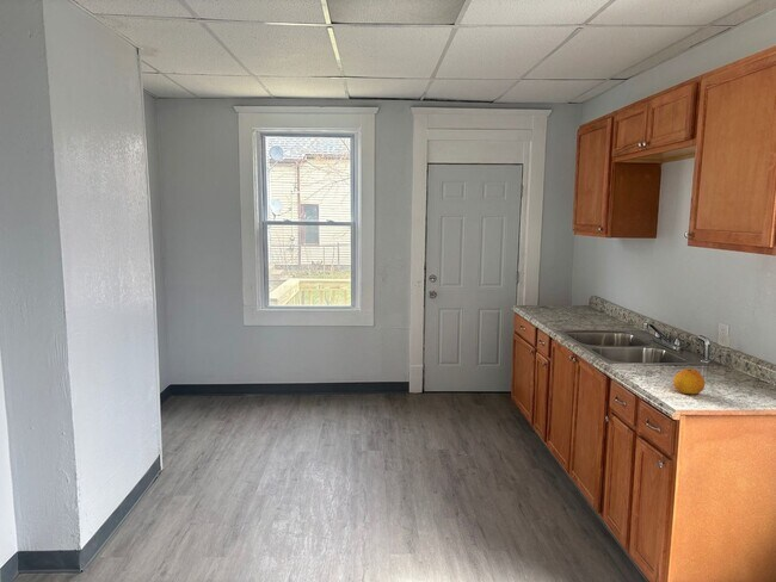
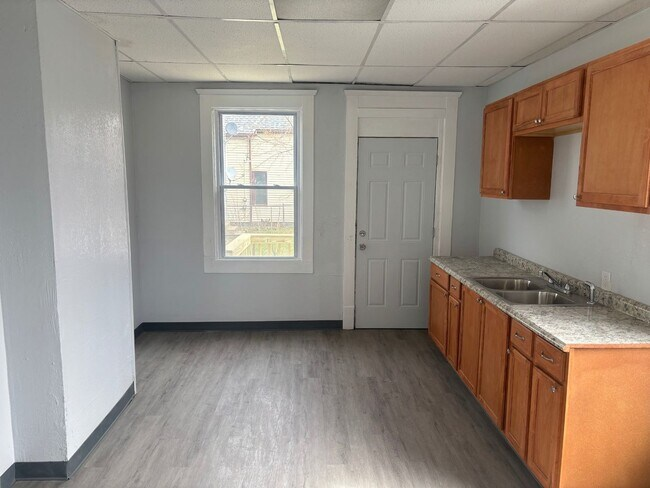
- fruit [672,367,706,396]
